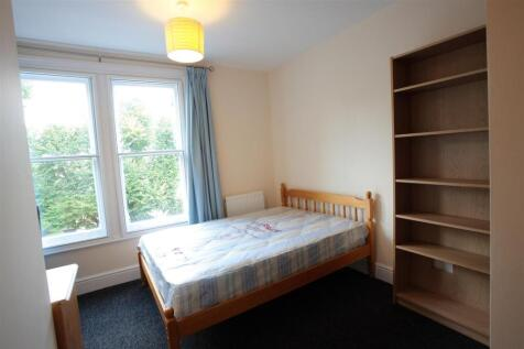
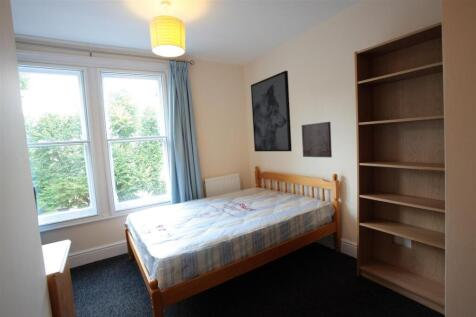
+ wall art [250,70,293,152]
+ wall art [301,121,333,158]
